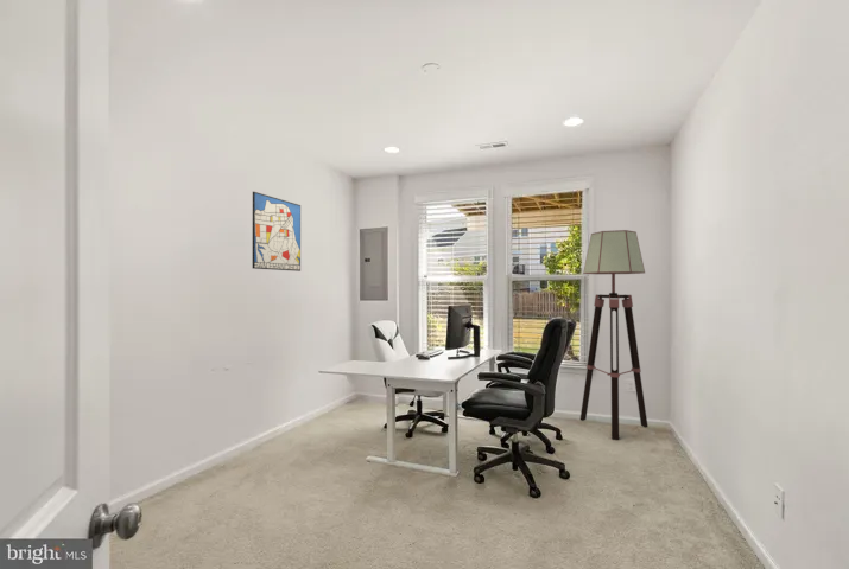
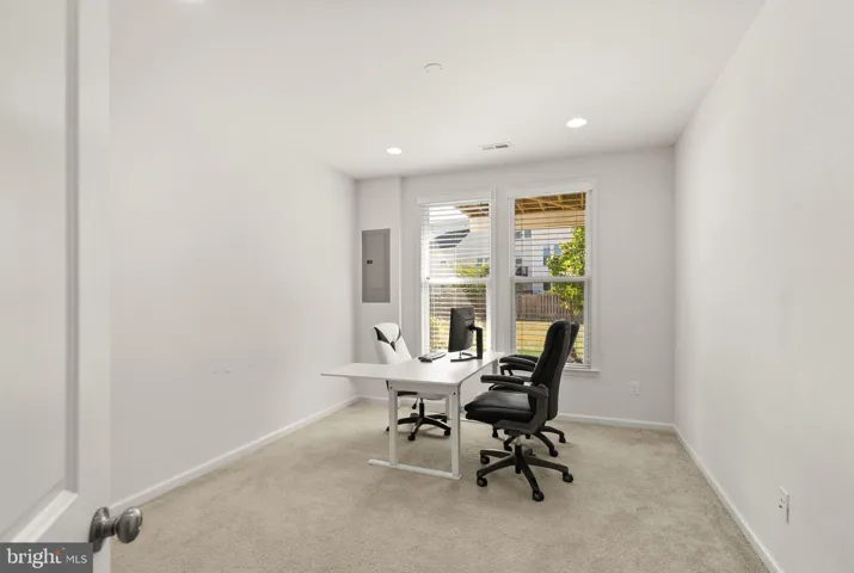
- wall art [252,191,302,273]
- floor lamp [579,229,648,441]
